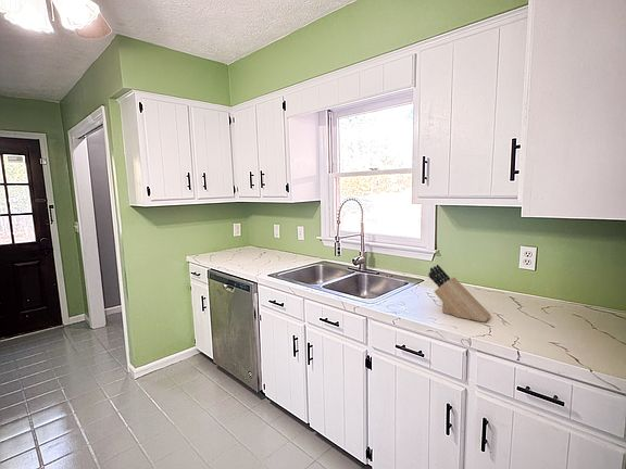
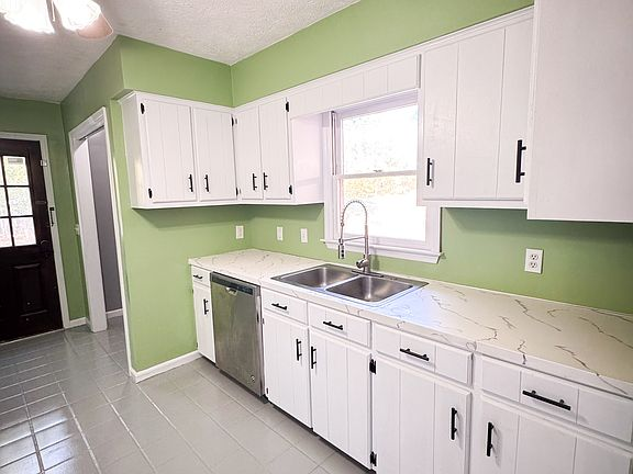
- knife block [427,264,492,324]
